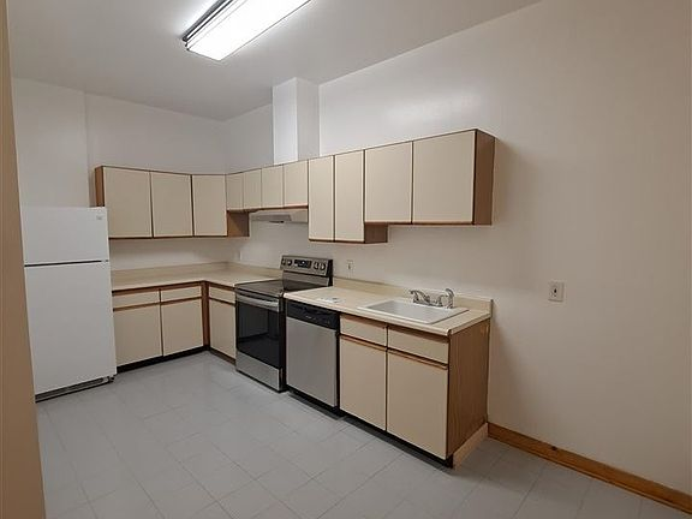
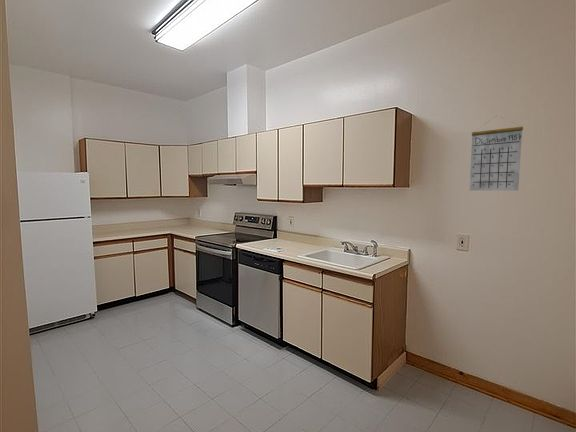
+ calendar [469,115,524,192]
